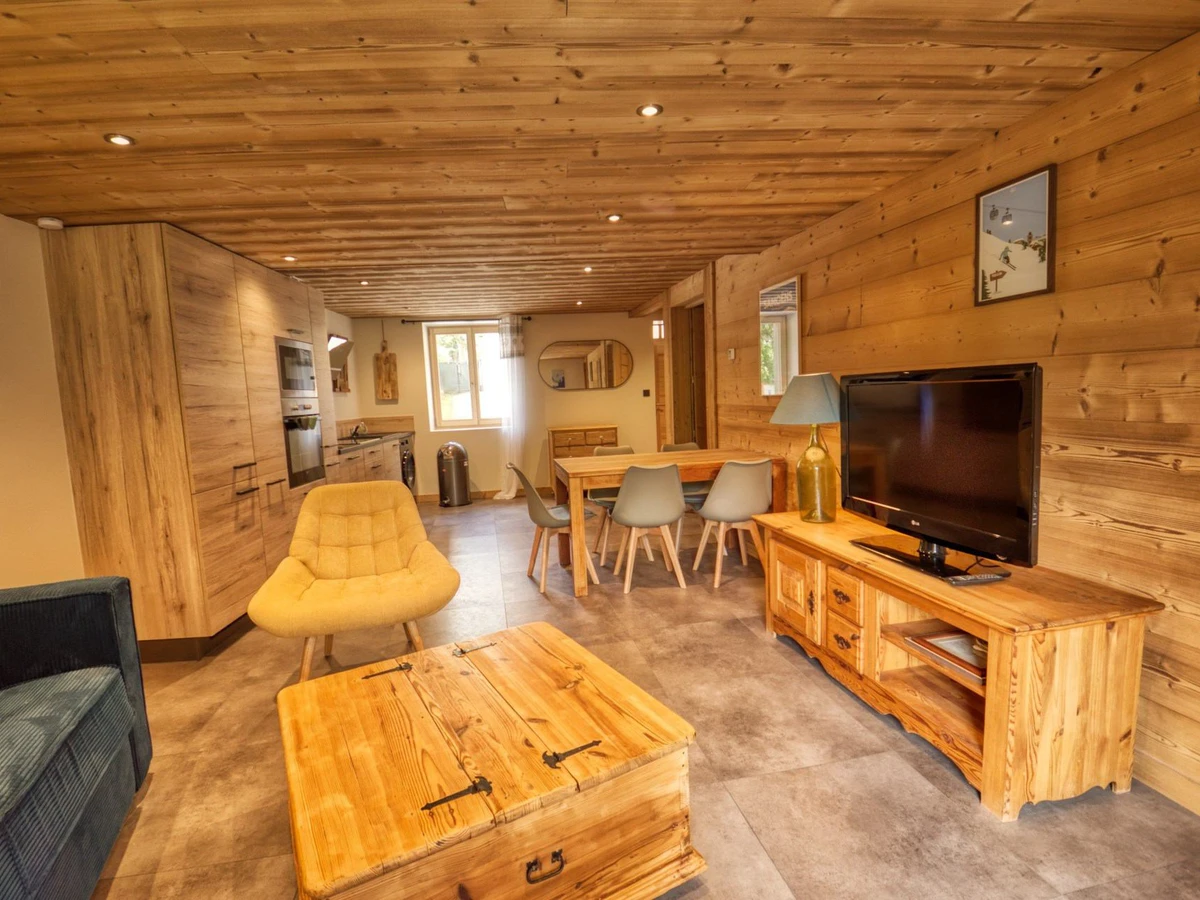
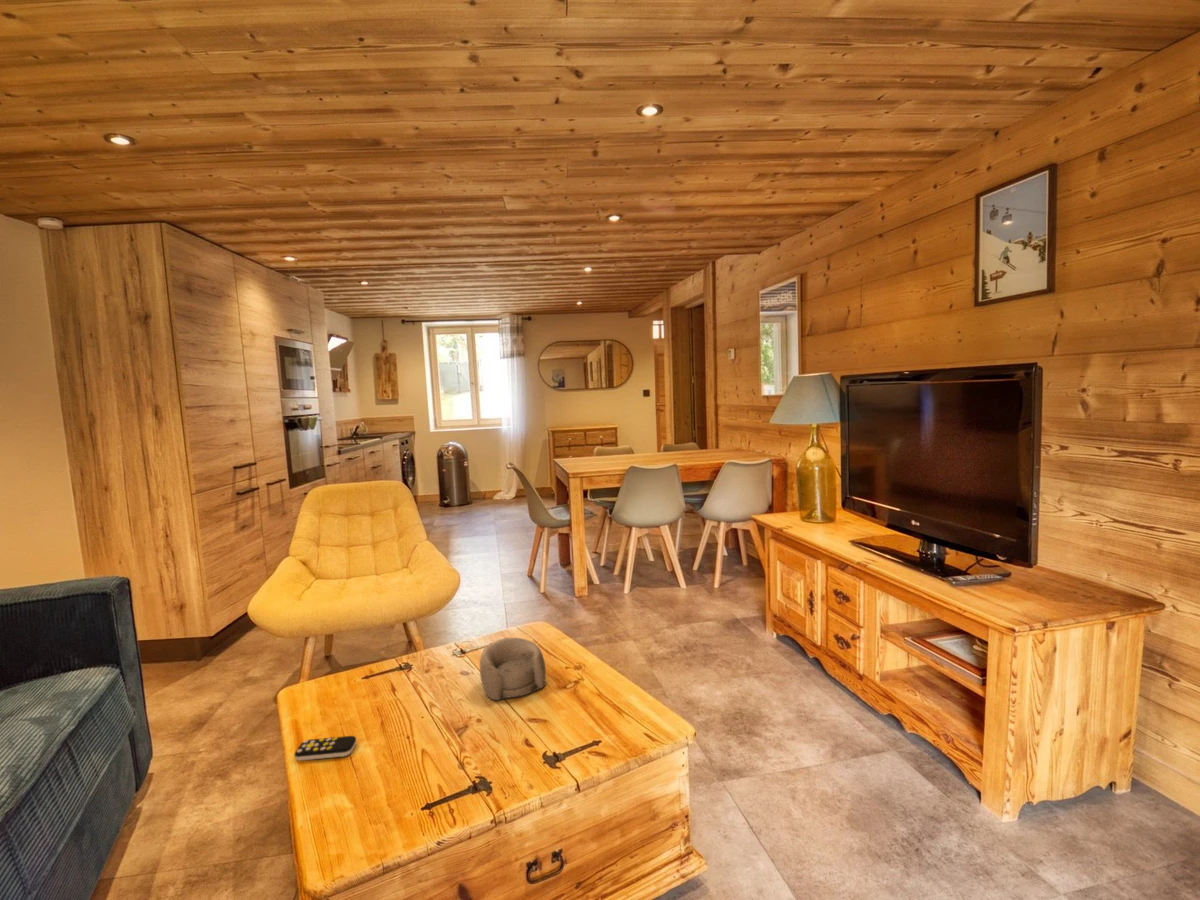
+ decorative bowl [479,637,548,701]
+ remote control [293,735,358,762]
